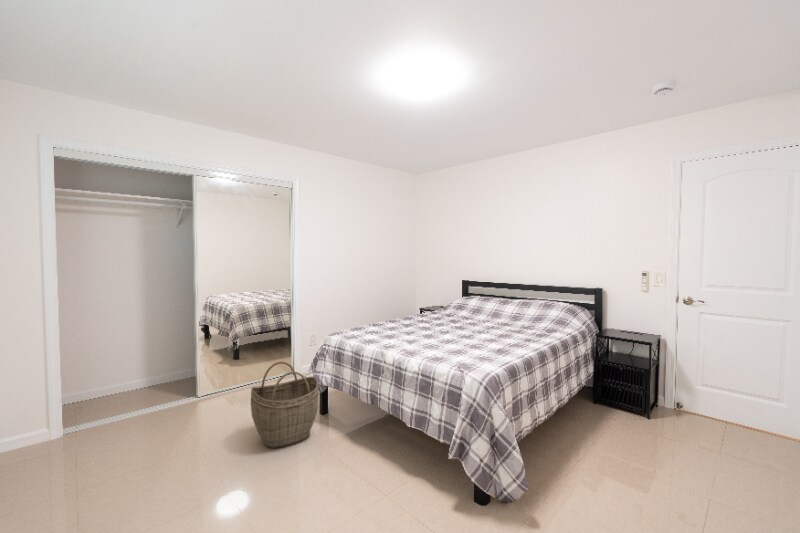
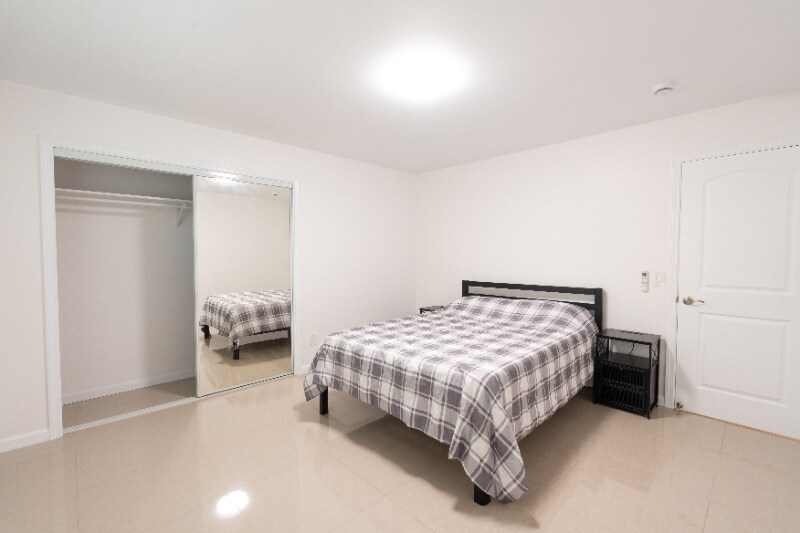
- woven basket [250,361,320,449]
